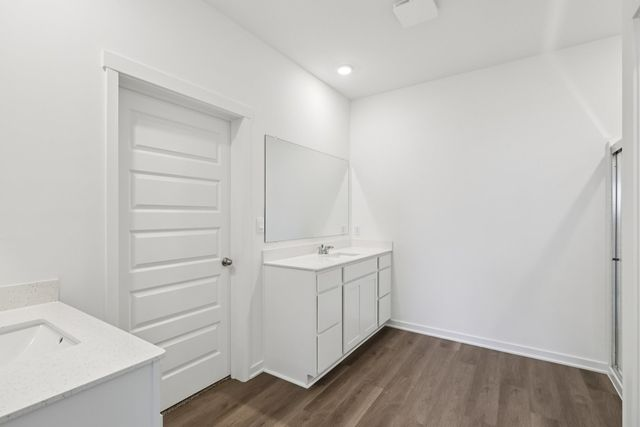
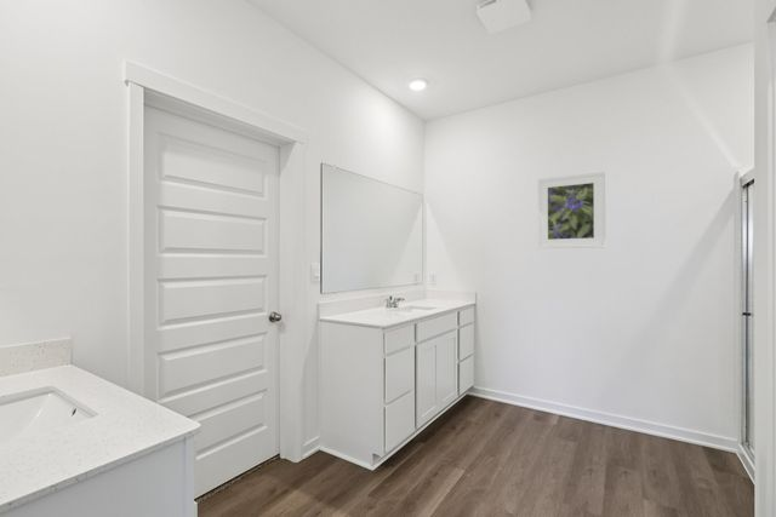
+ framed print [537,171,606,249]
